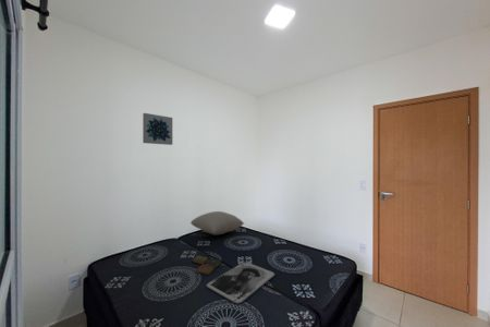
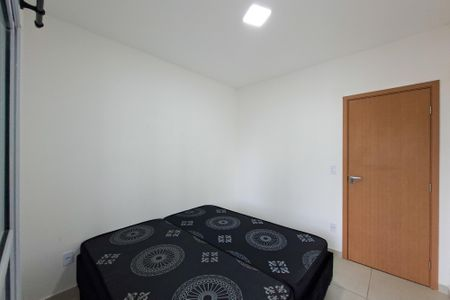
- pillow [189,210,245,235]
- tray [205,262,275,305]
- book [192,254,223,276]
- wall art [142,112,173,146]
